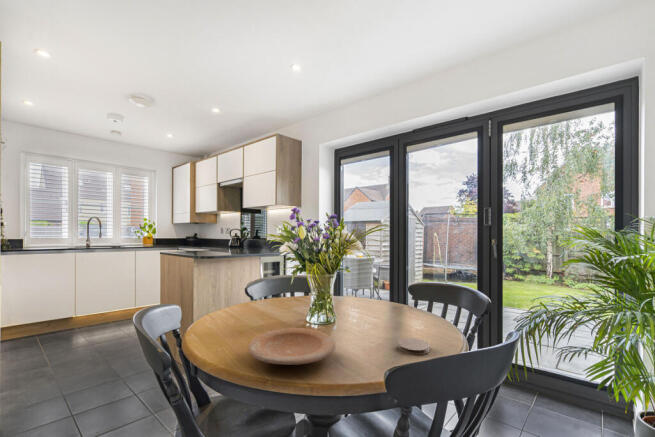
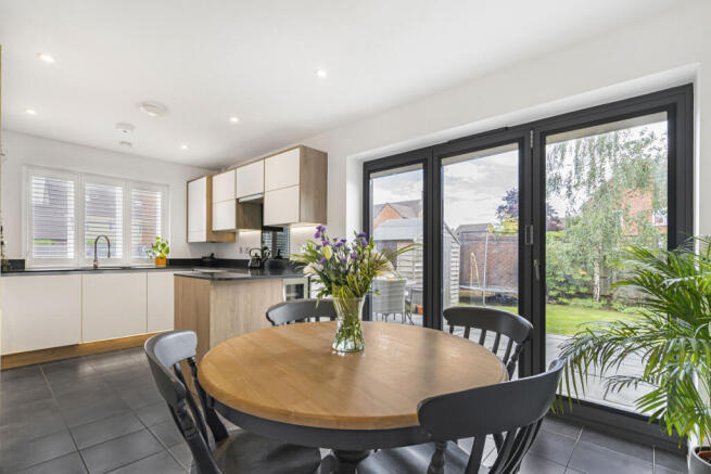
- plate [247,327,336,366]
- coaster [397,337,430,356]
